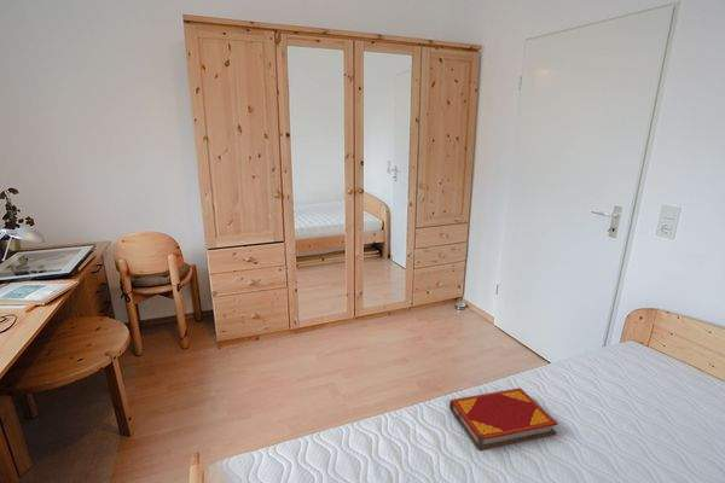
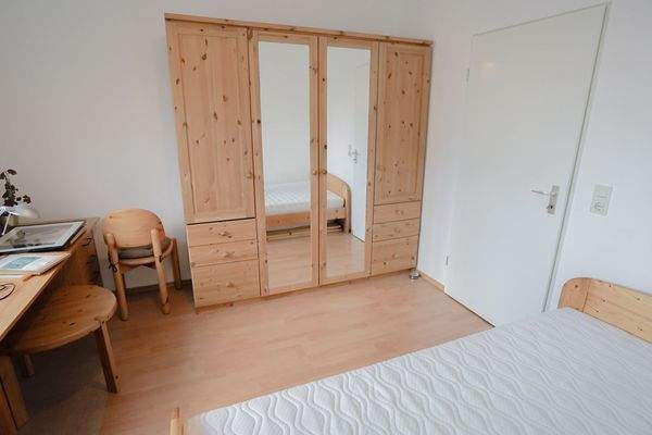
- hardback book [448,388,559,452]
